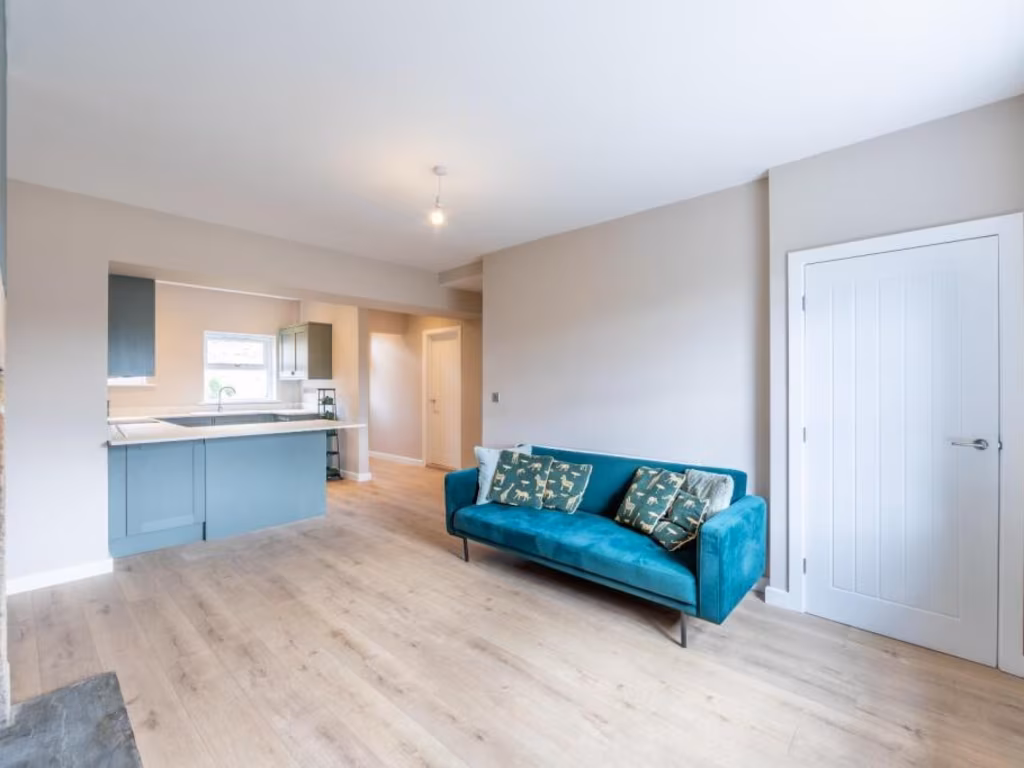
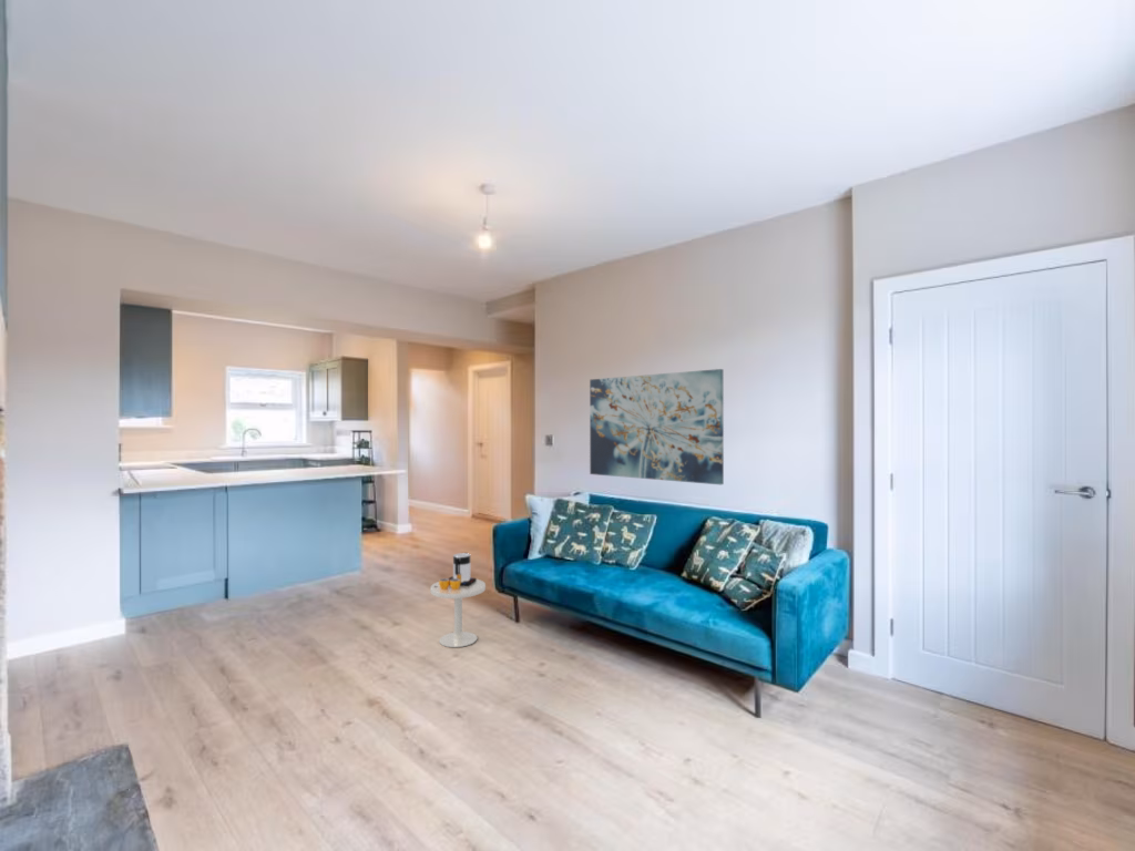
+ wall art [589,368,725,485]
+ side table [429,552,487,648]
